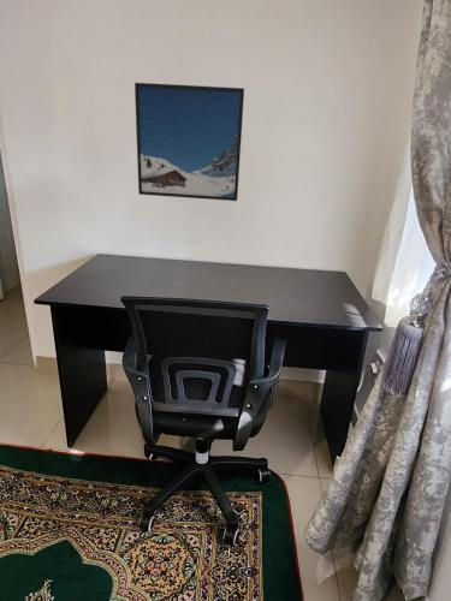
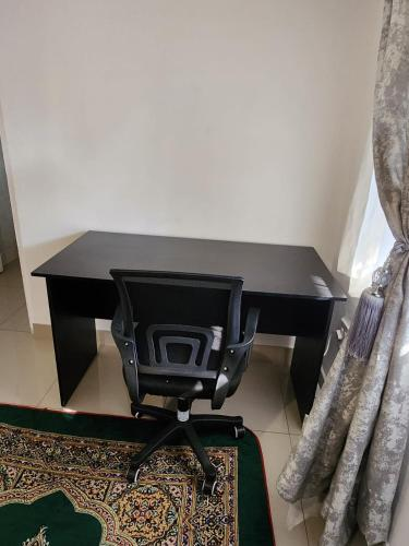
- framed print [133,82,245,202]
